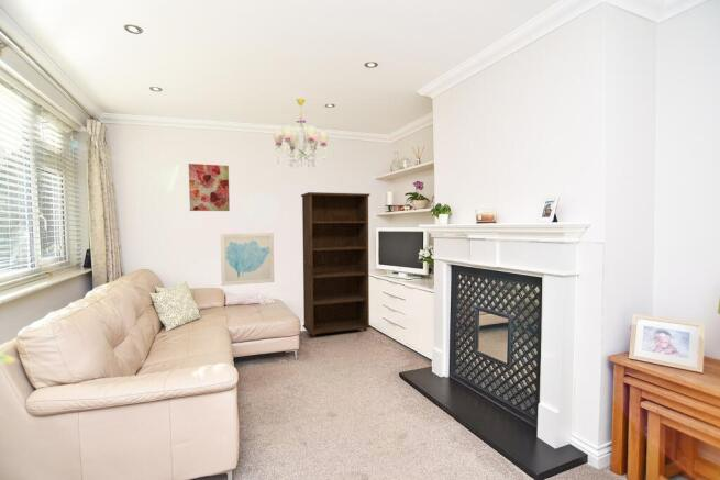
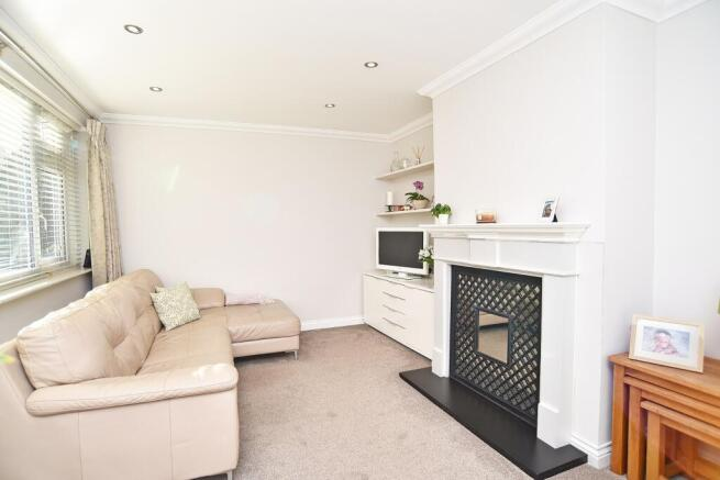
- bookcase [300,191,372,338]
- wall art [188,163,231,212]
- wall art [220,232,275,287]
- chandelier [273,98,330,168]
